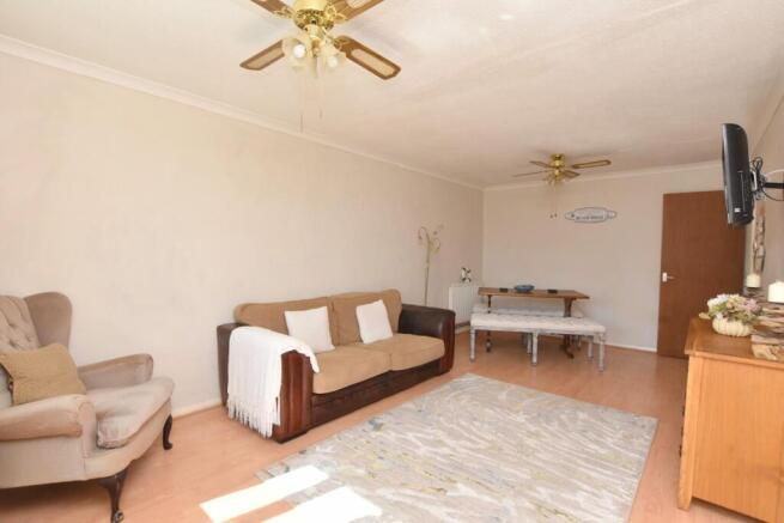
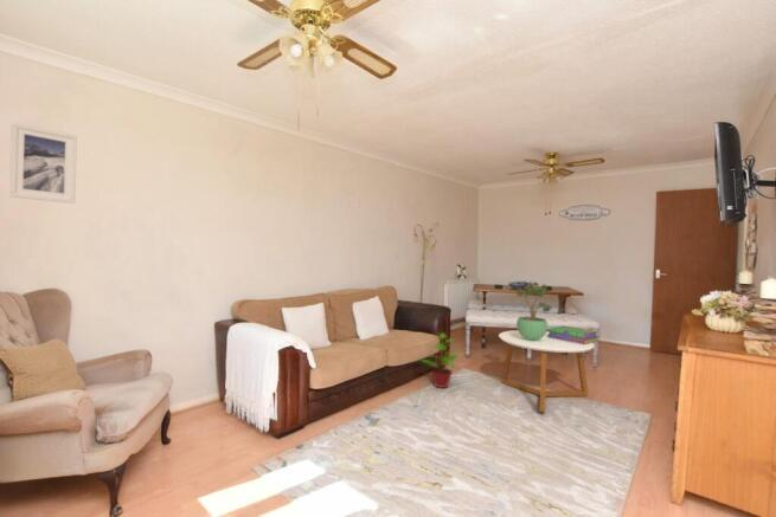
+ coffee table [498,329,596,414]
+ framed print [8,121,78,205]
+ stack of books [547,324,599,344]
+ potted plant [417,331,460,389]
+ potted plant [515,280,553,341]
